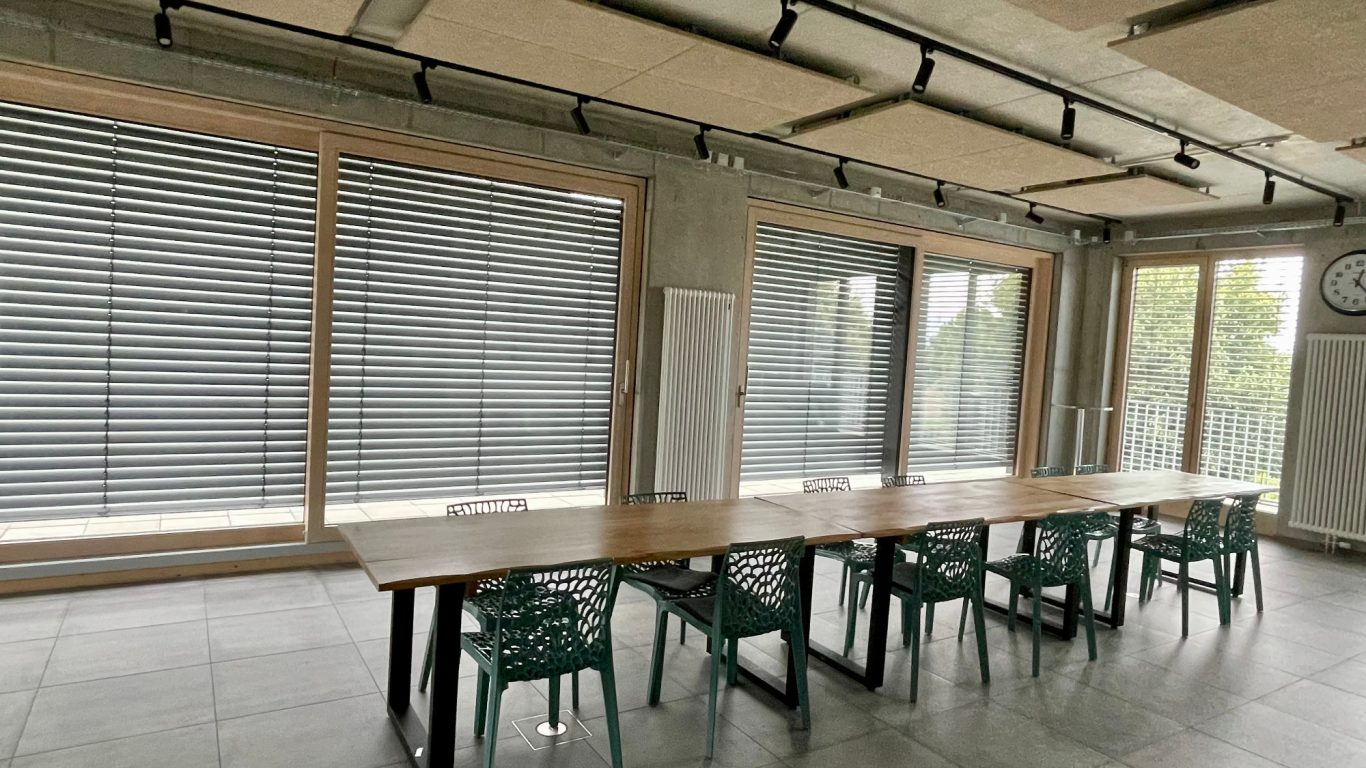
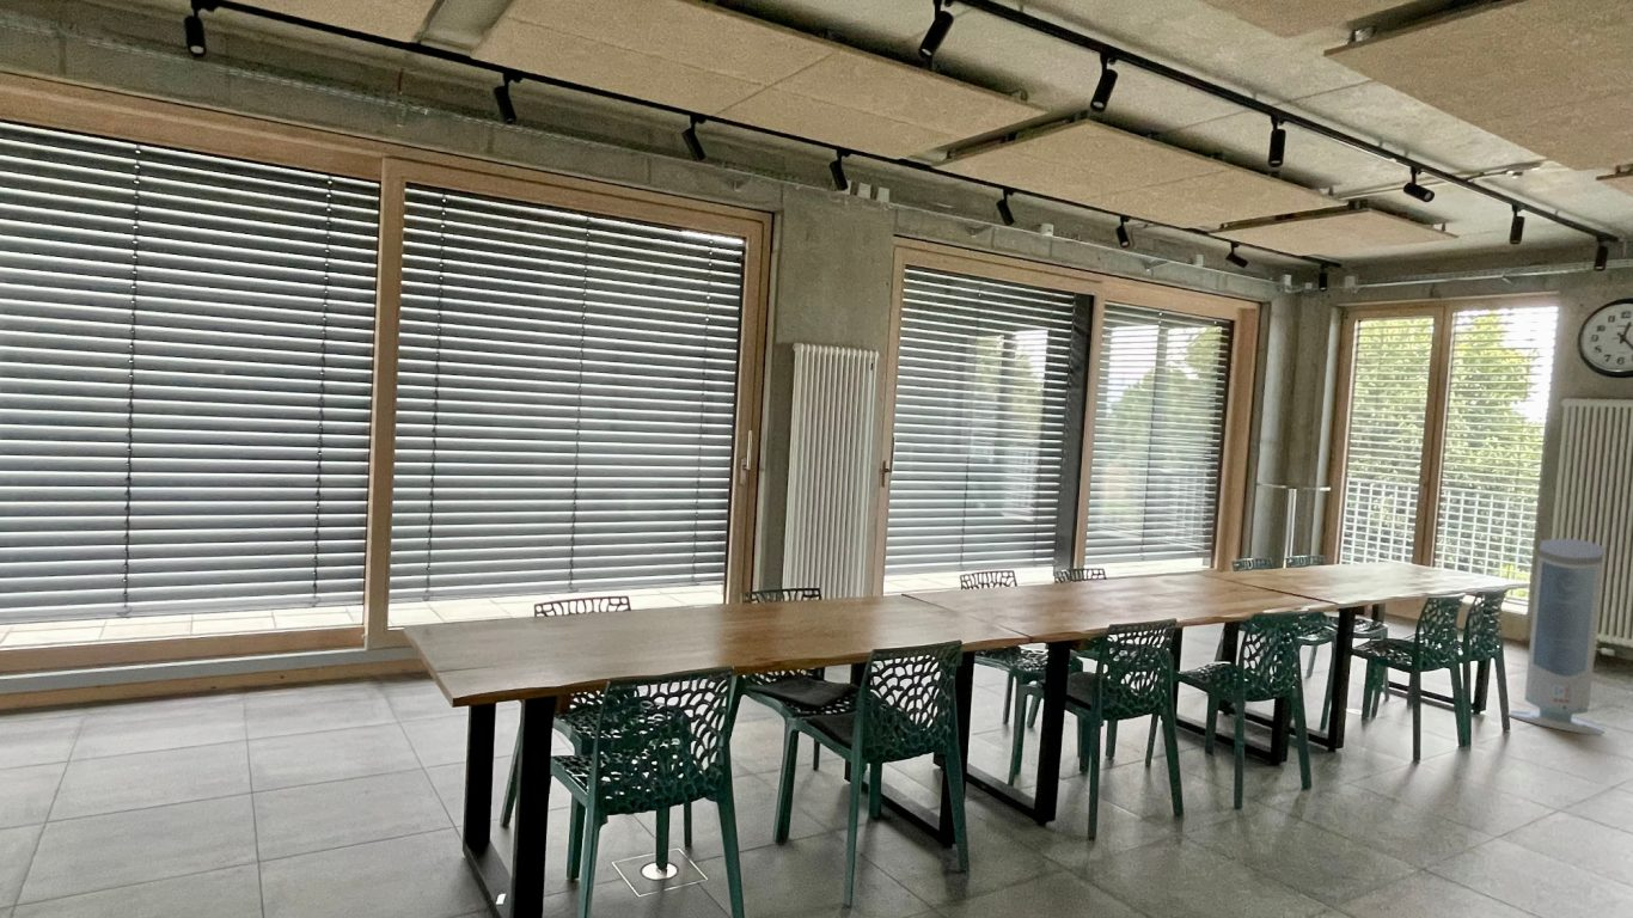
+ air purifier [1507,538,1606,738]
